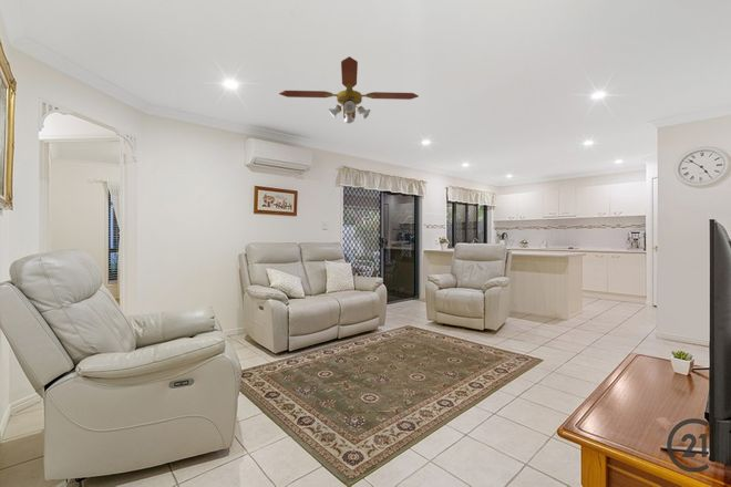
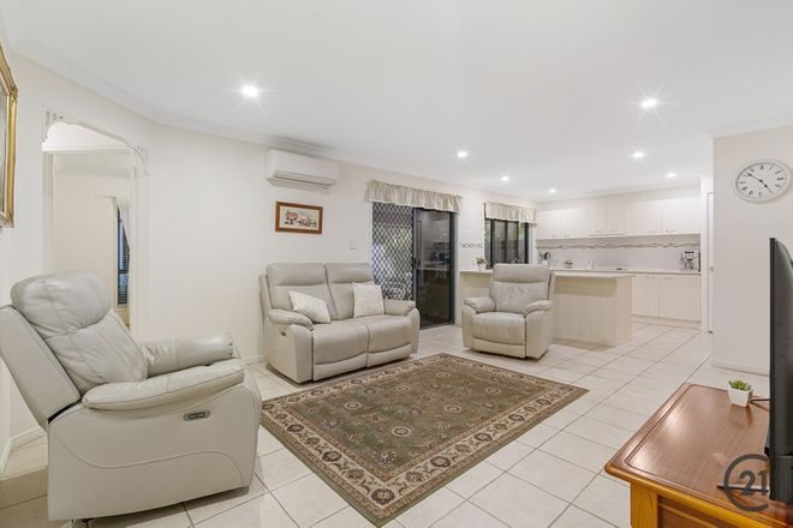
- ceiling fan [278,55,420,124]
